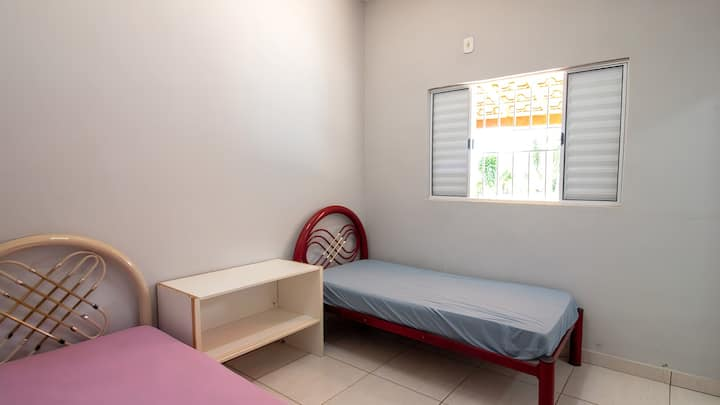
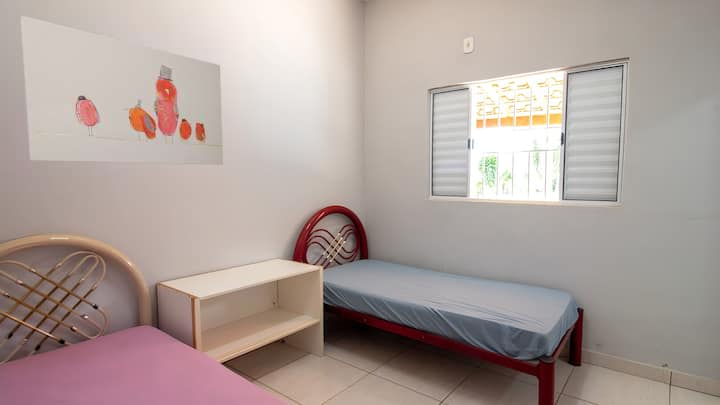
+ wall art [20,15,224,166]
